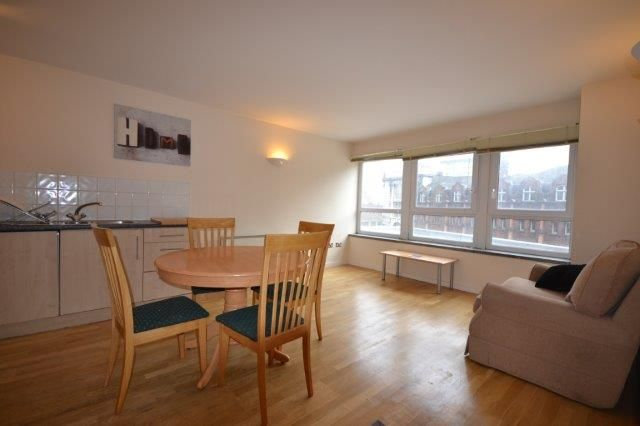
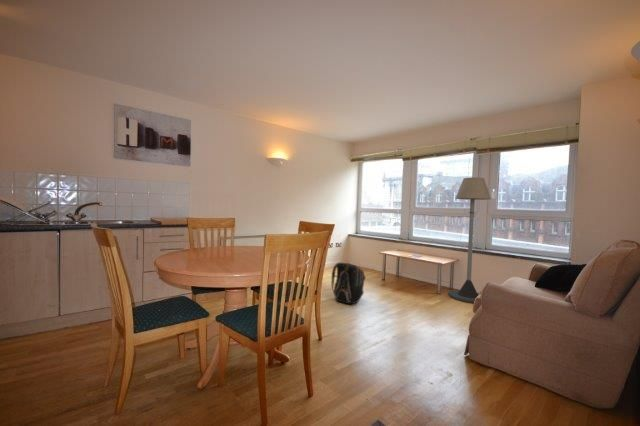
+ floor lamp [447,176,492,304]
+ backpack [331,262,366,305]
